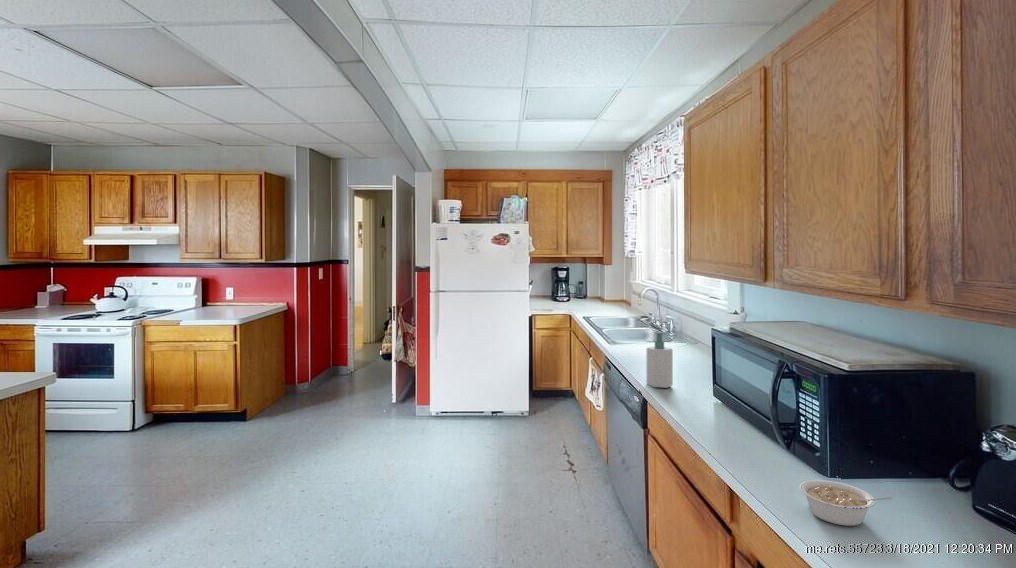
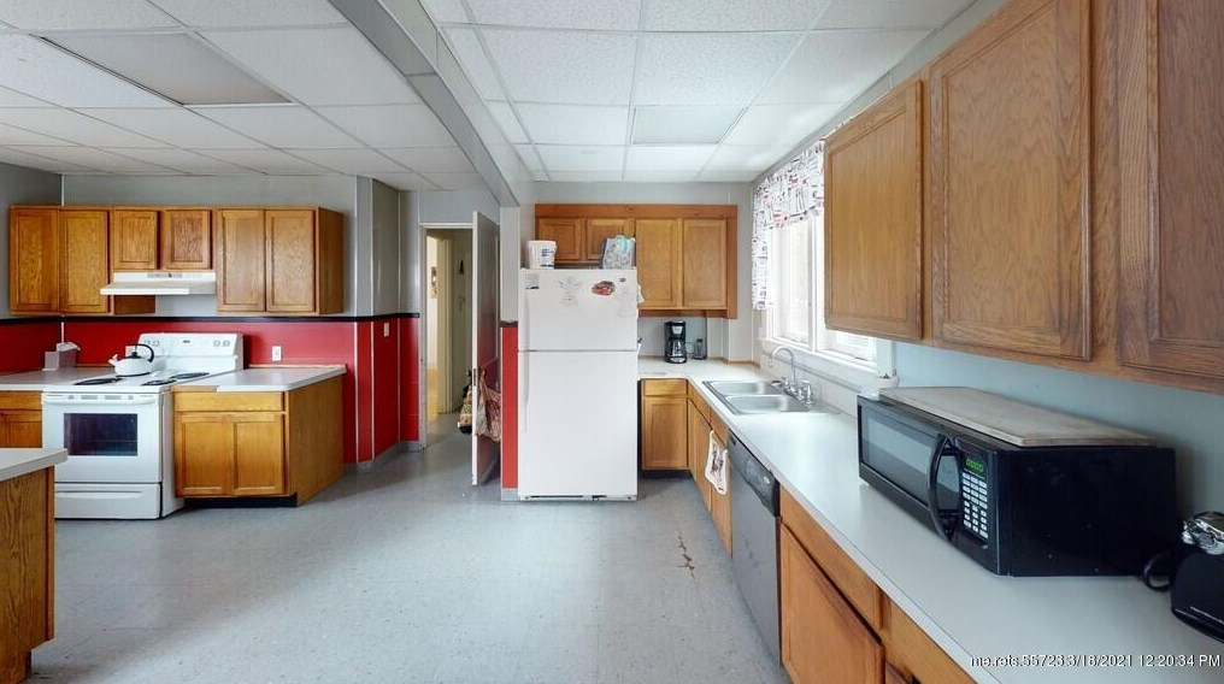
- soap bottle [646,331,674,389]
- legume [799,479,893,527]
